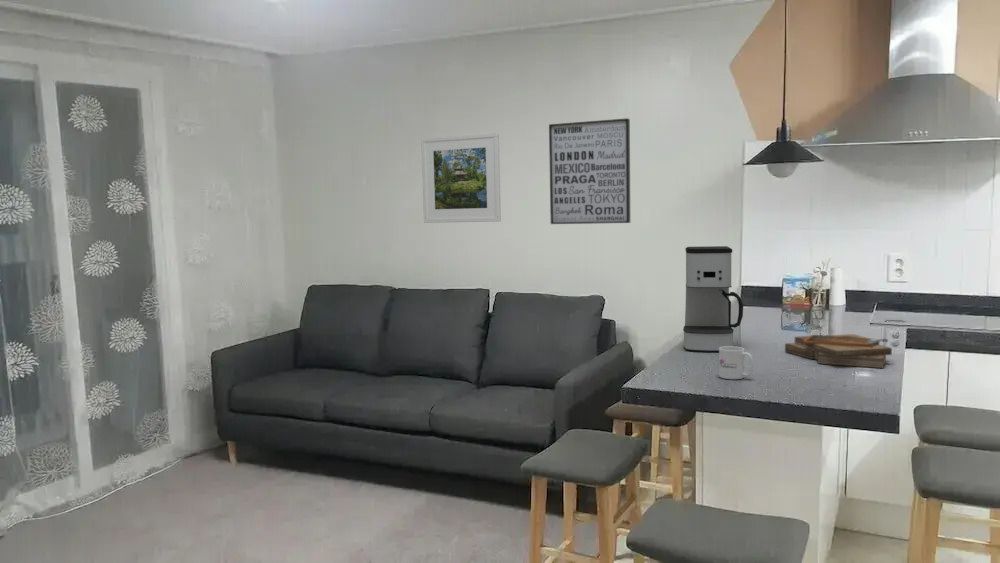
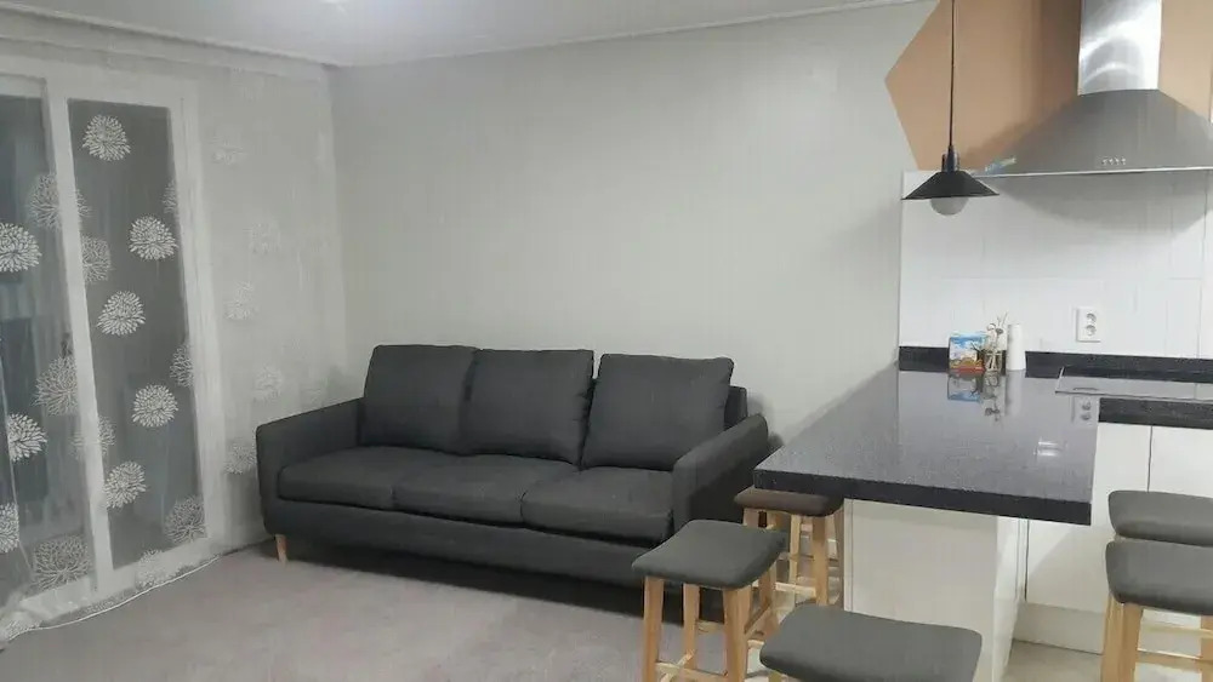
- coffee maker [682,245,744,353]
- clipboard [784,333,893,369]
- mug [718,345,754,380]
- wall art [548,117,631,225]
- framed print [420,132,502,224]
